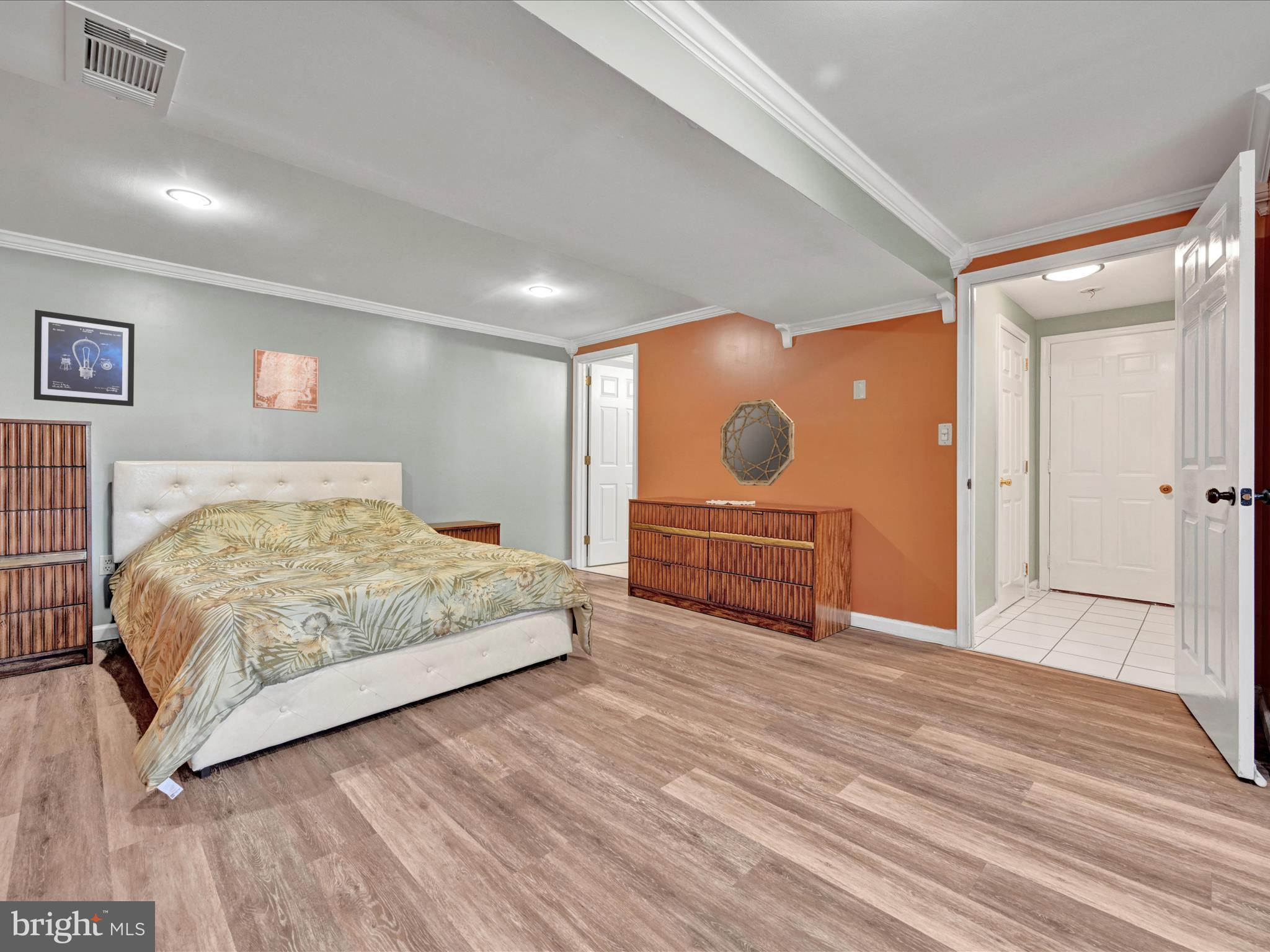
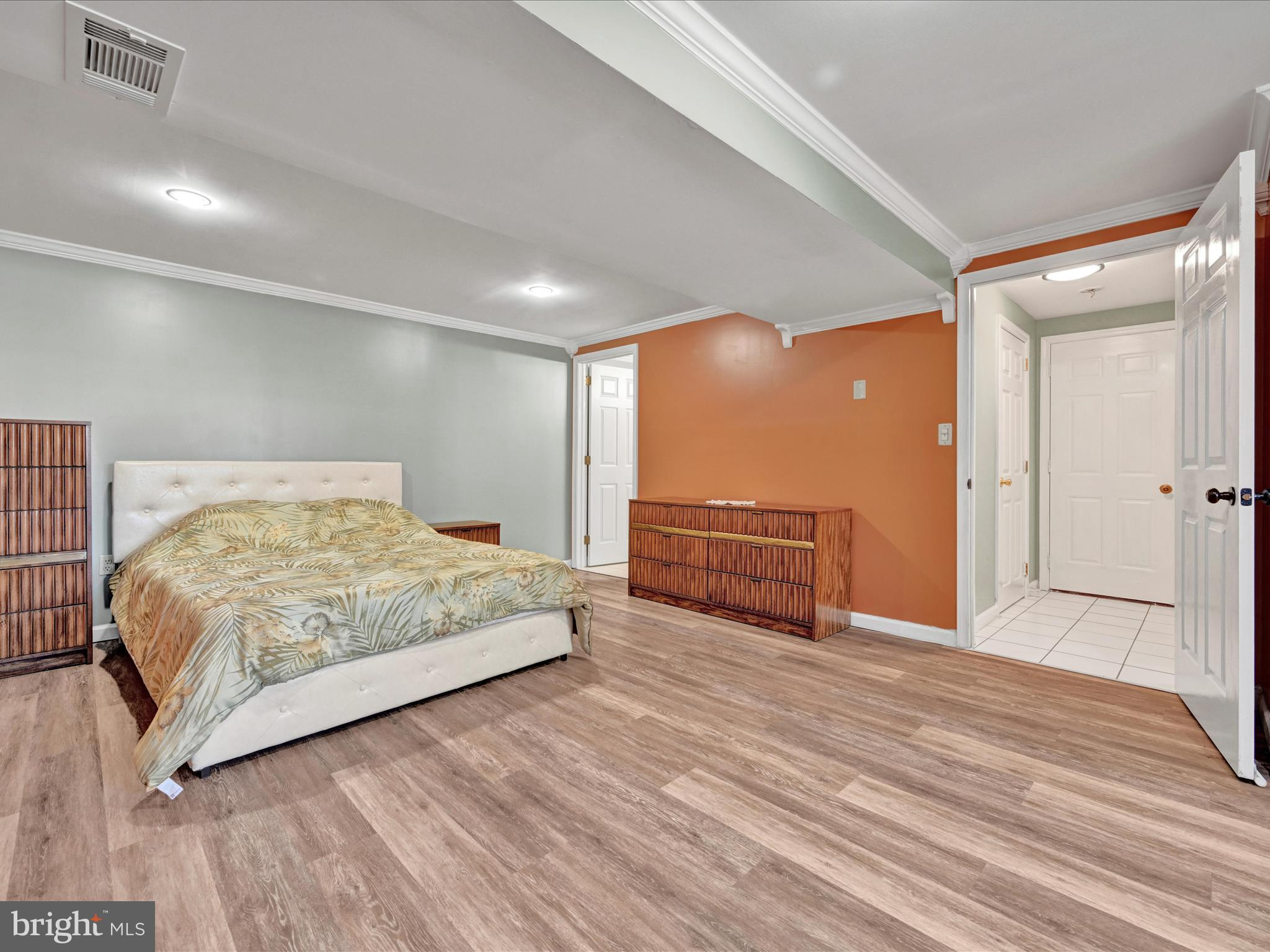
- home mirror [720,399,795,486]
- wall art [33,309,135,407]
- wall art [252,348,319,413]
